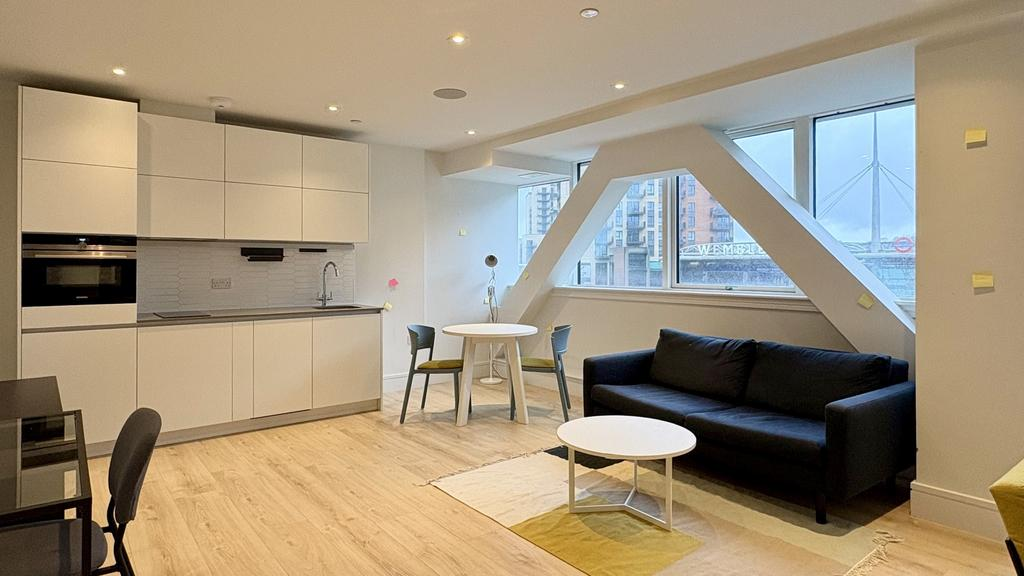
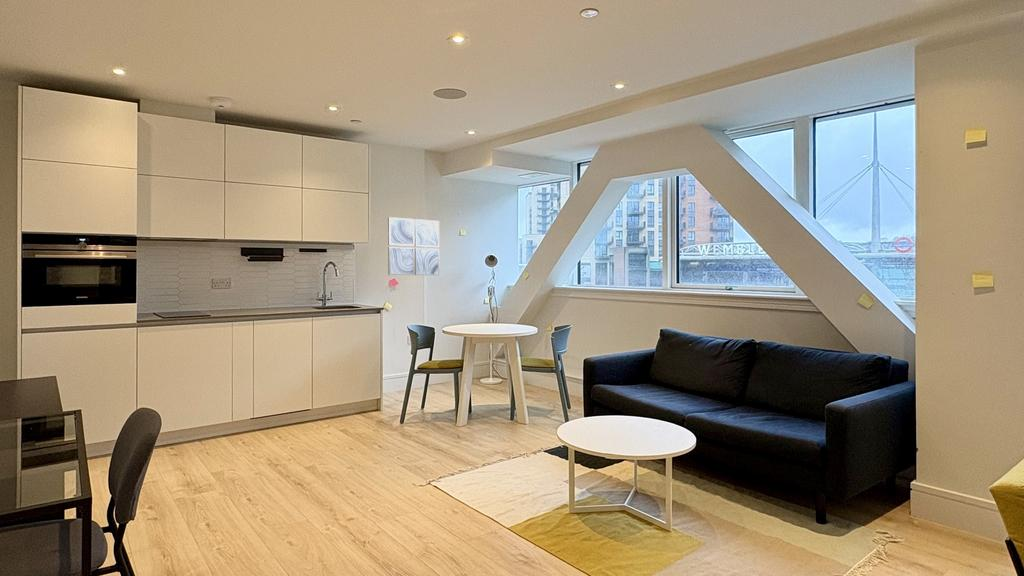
+ wall art [387,216,440,276]
